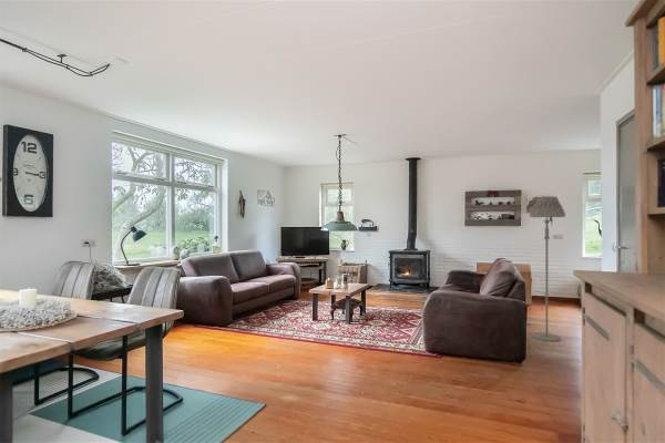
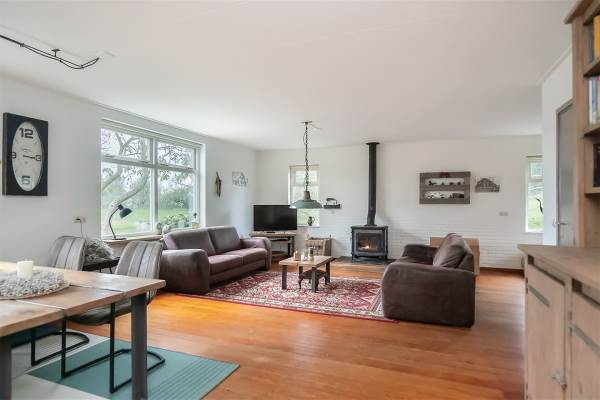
- floor lamp [529,195,566,342]
